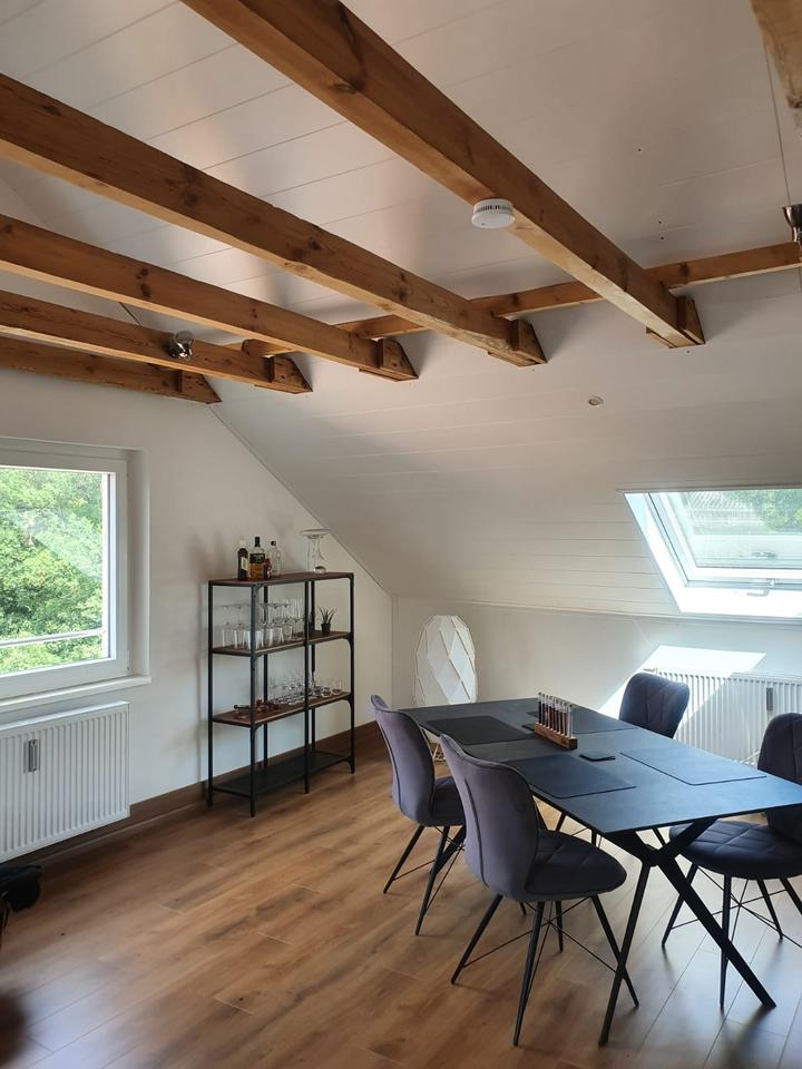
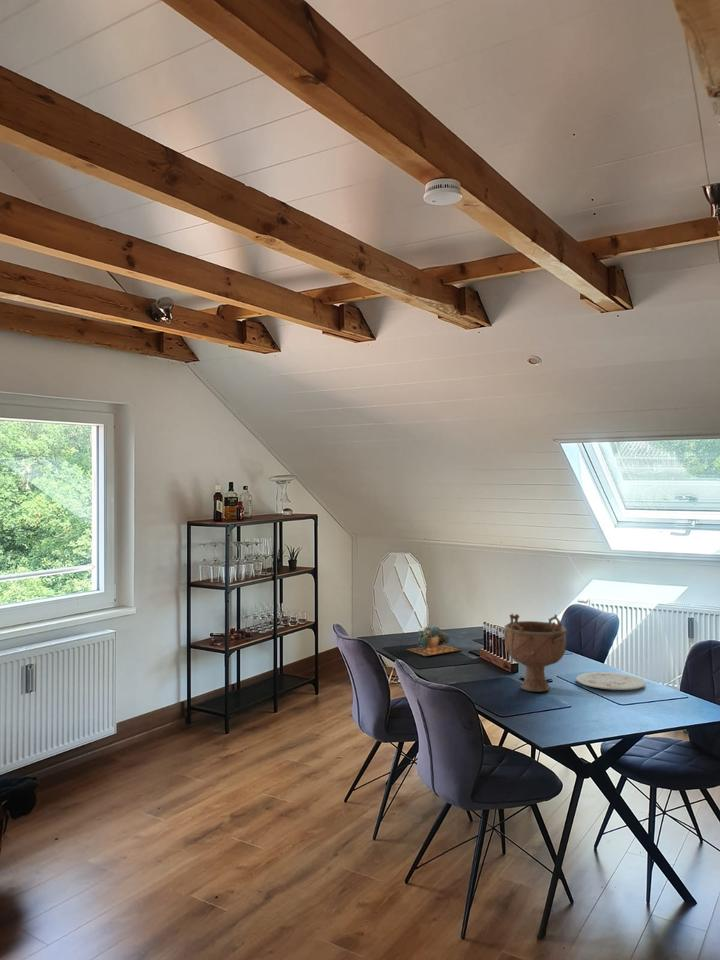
+ succulent plant [406,625,464,657]
+ plate [575,671,646,691]
+ decorative bowl [503,612,567,693]
